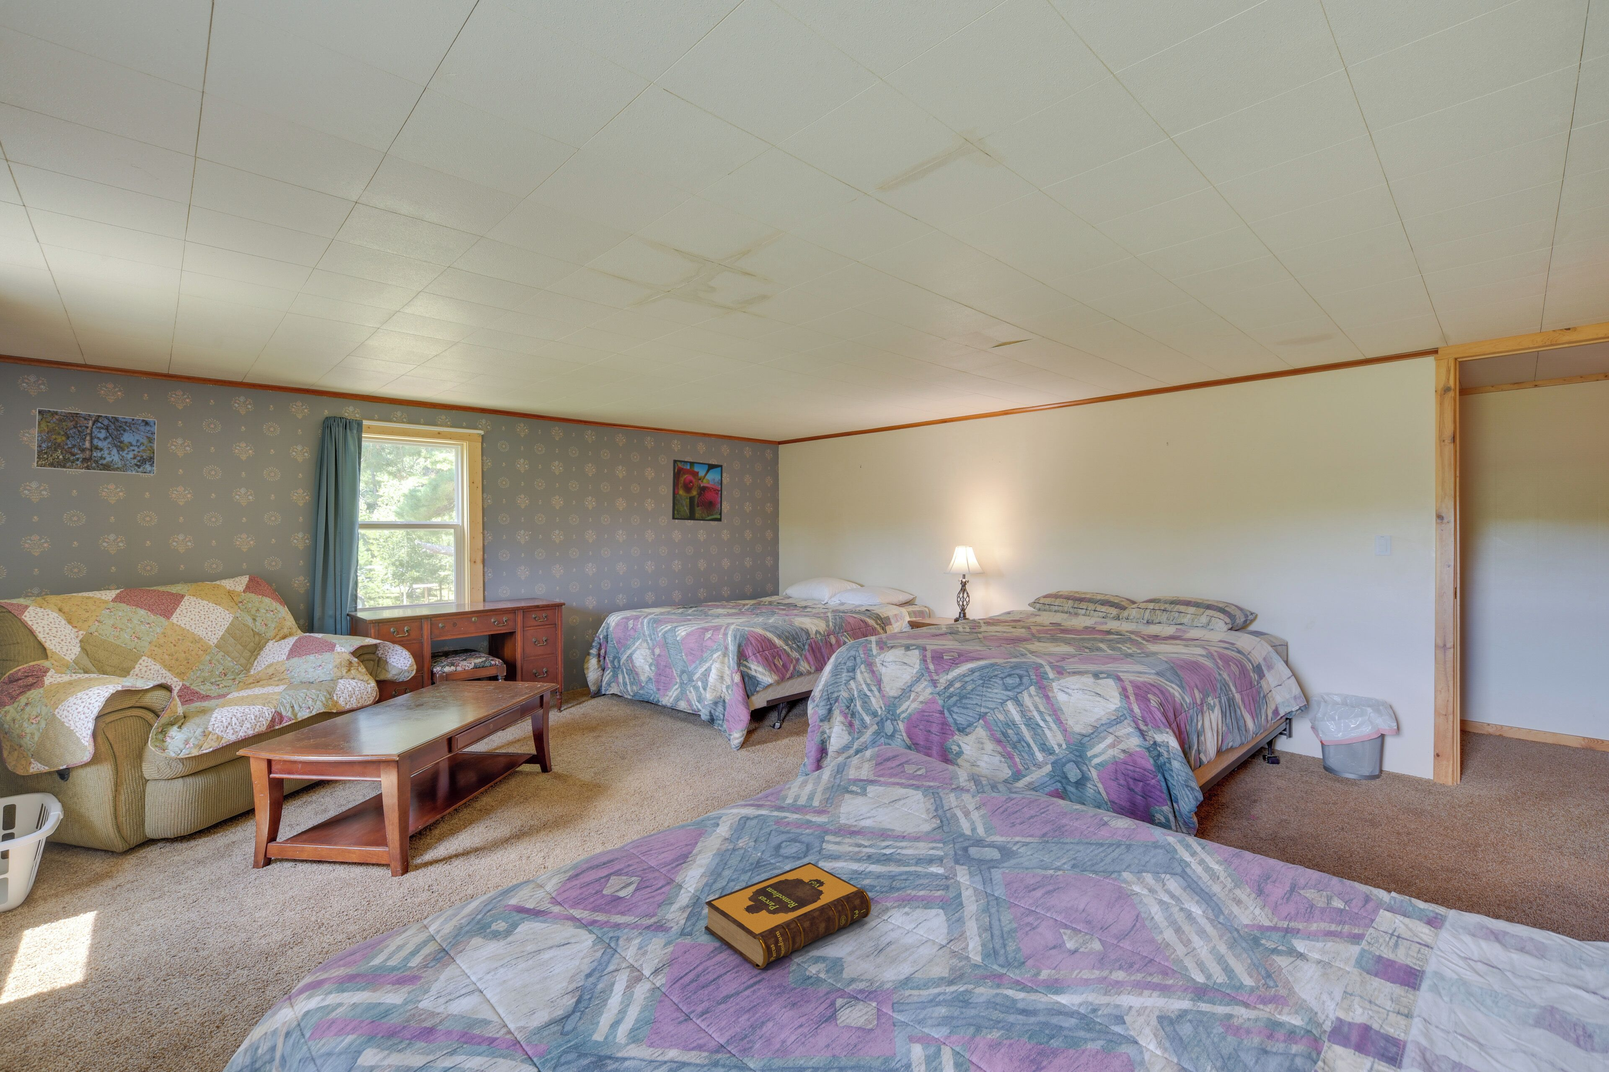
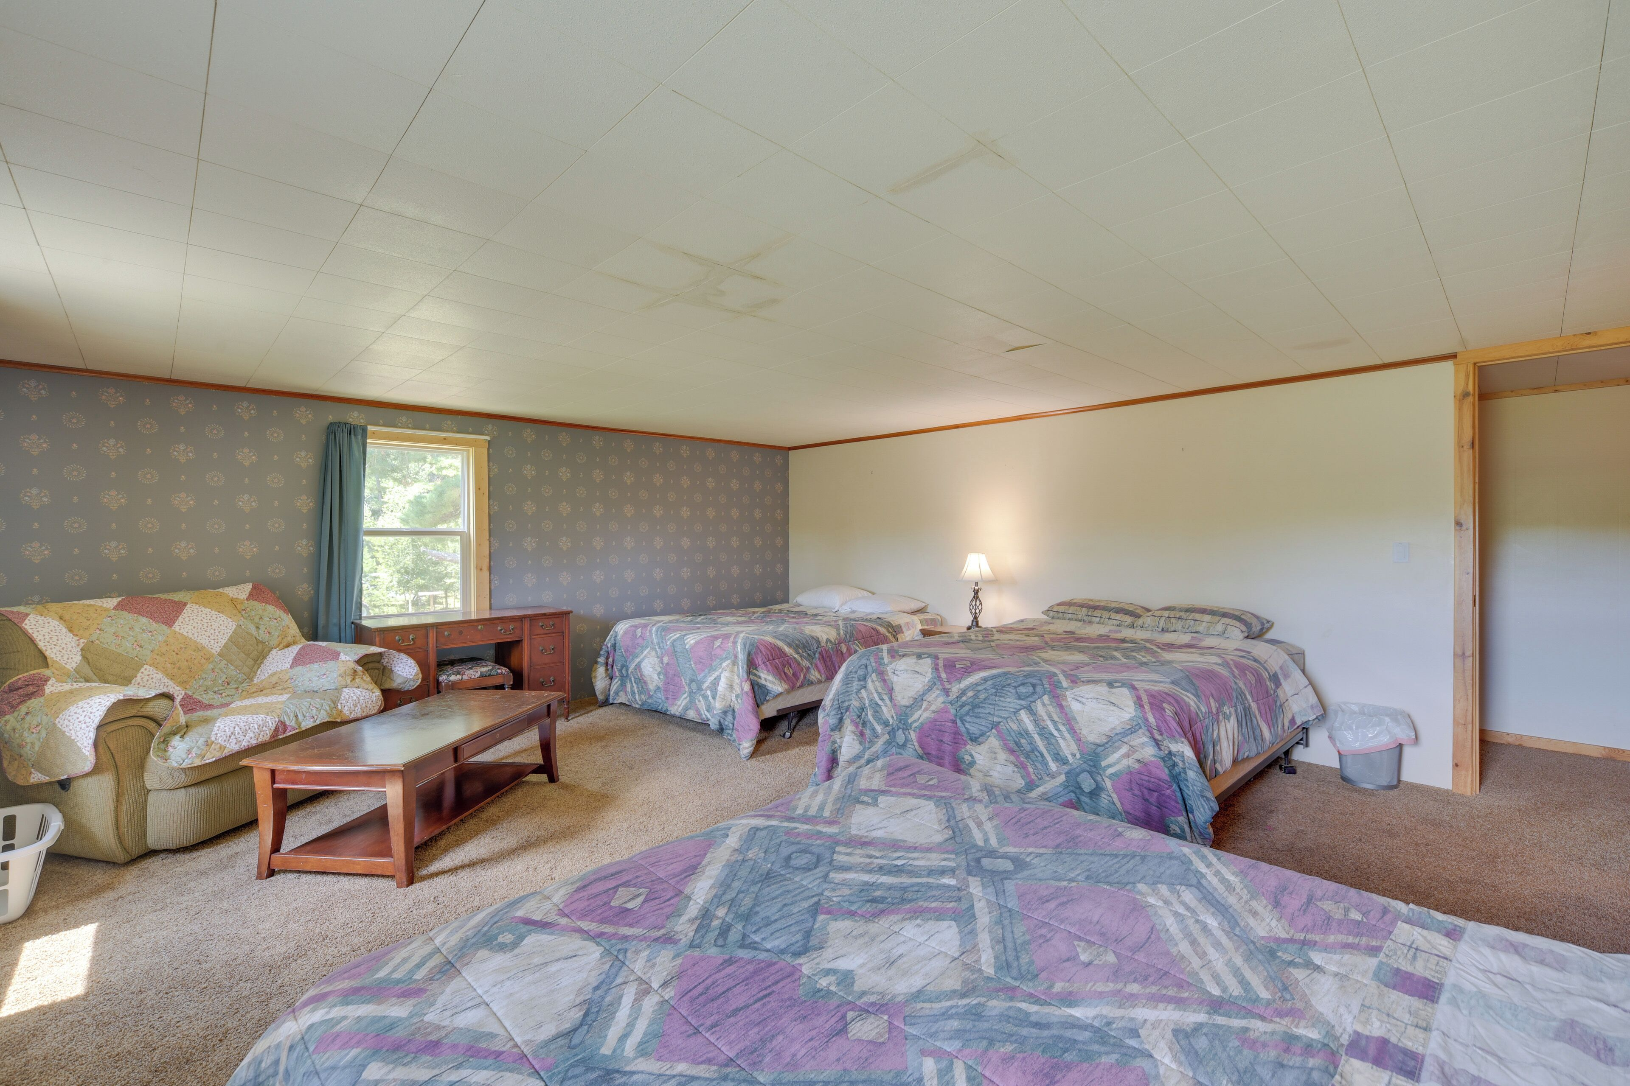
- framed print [672,459,723,522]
- hardback book [704,861,872,969]
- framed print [35,408,157,476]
